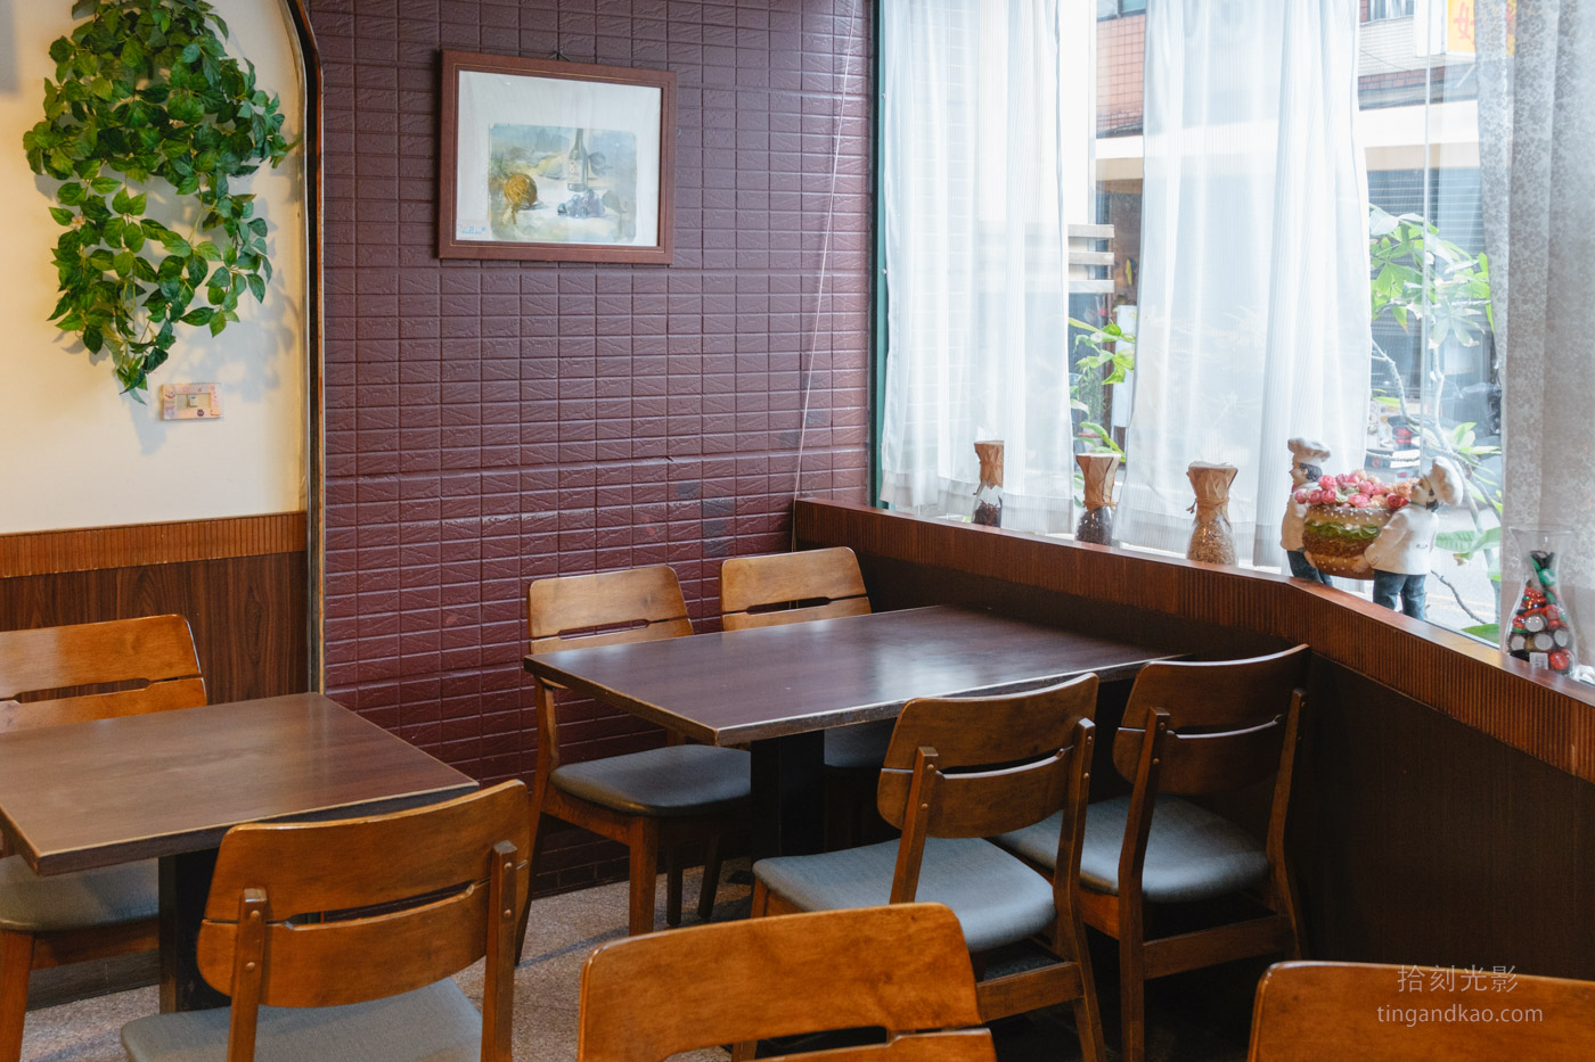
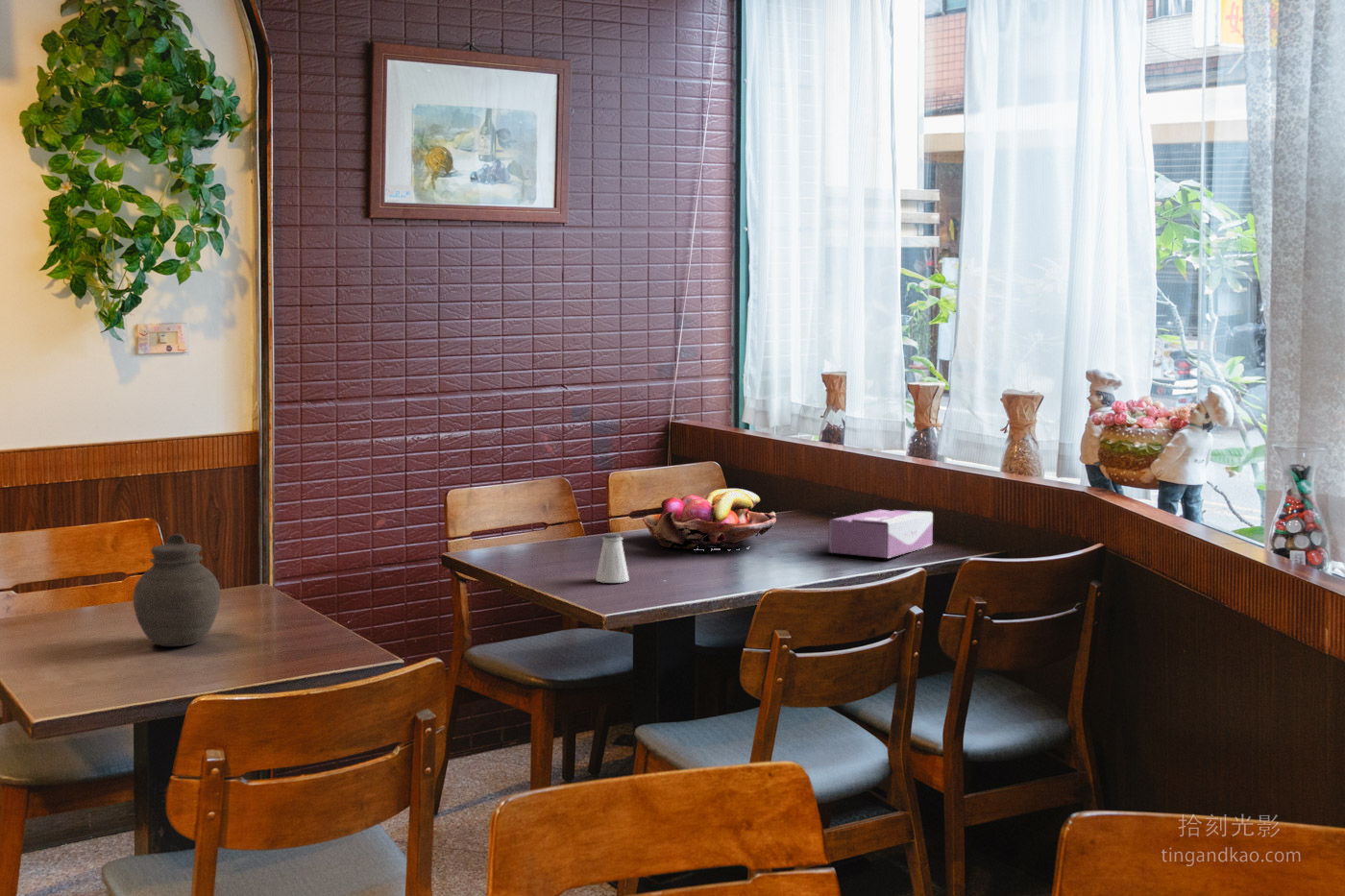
+ tissue box [828,509,934,559]
+ jar [132,533,221,647]
+ saltshaker [595,532,630,584]
+ fruit basket [642,488,777,551]
